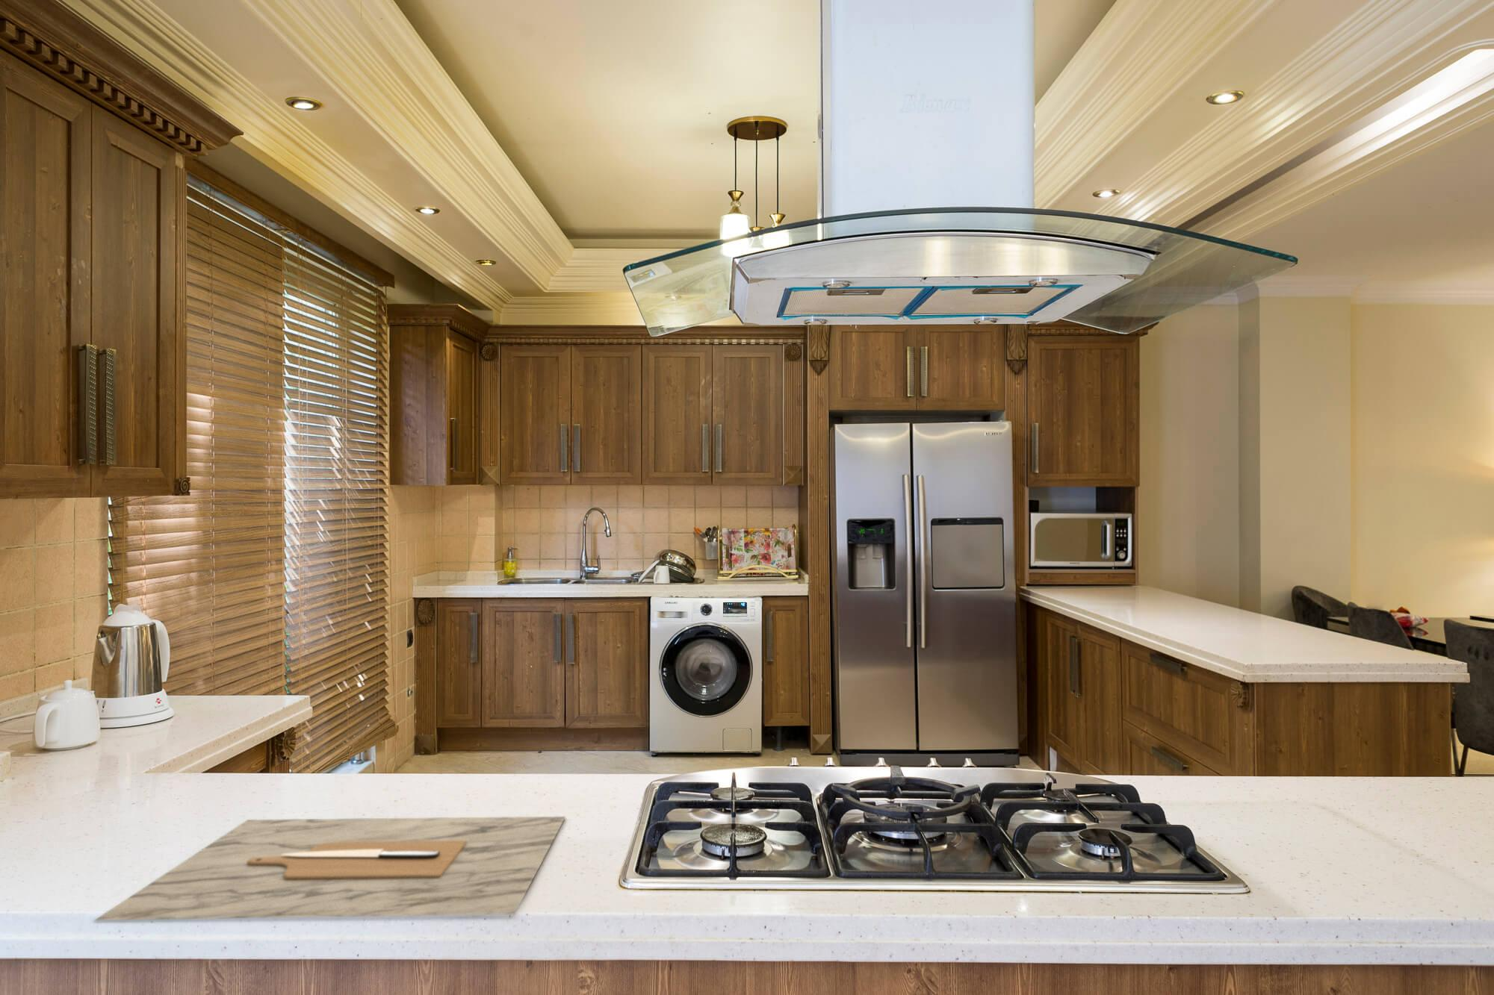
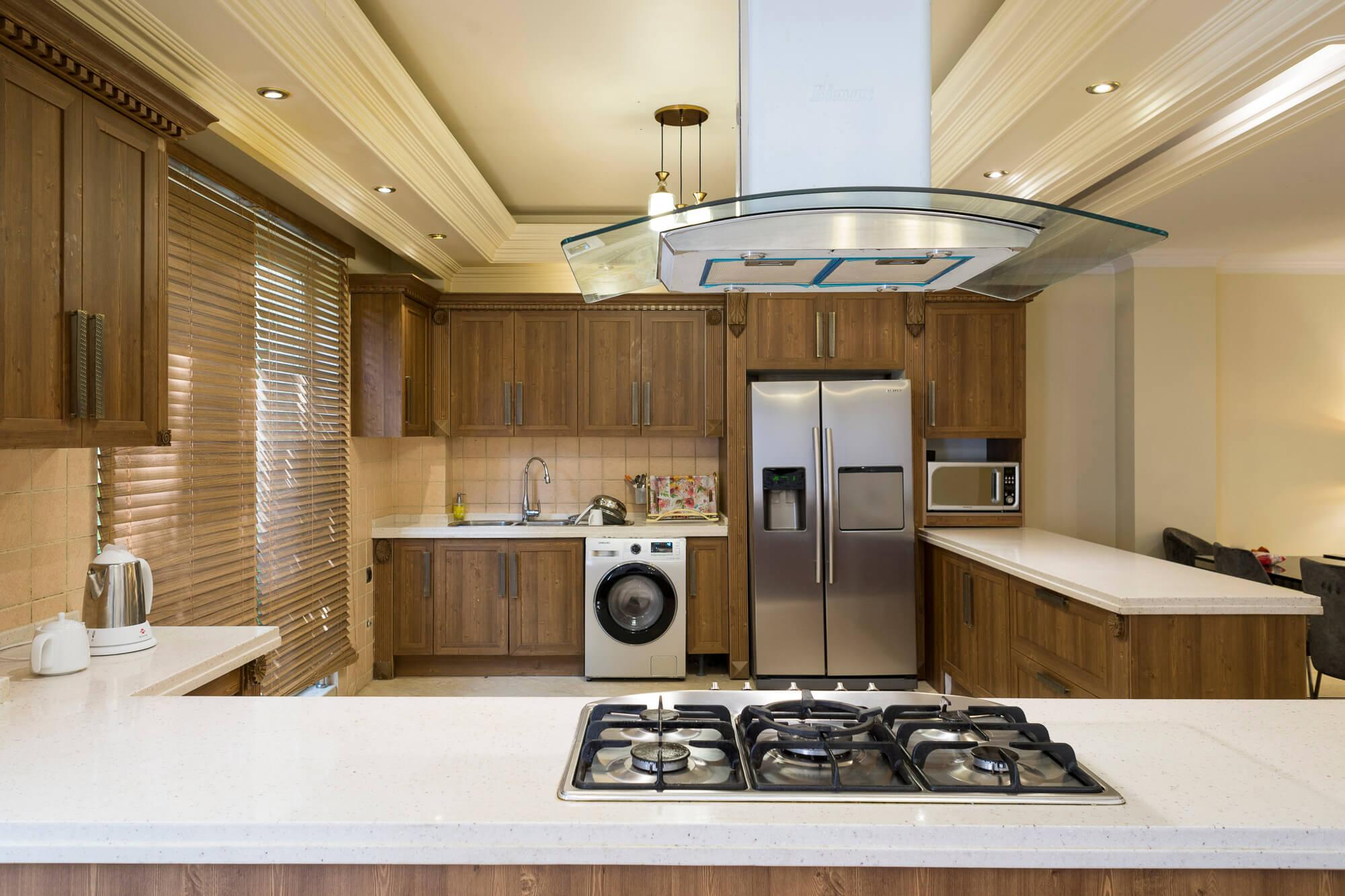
- cutting board [93,816,566,921]
